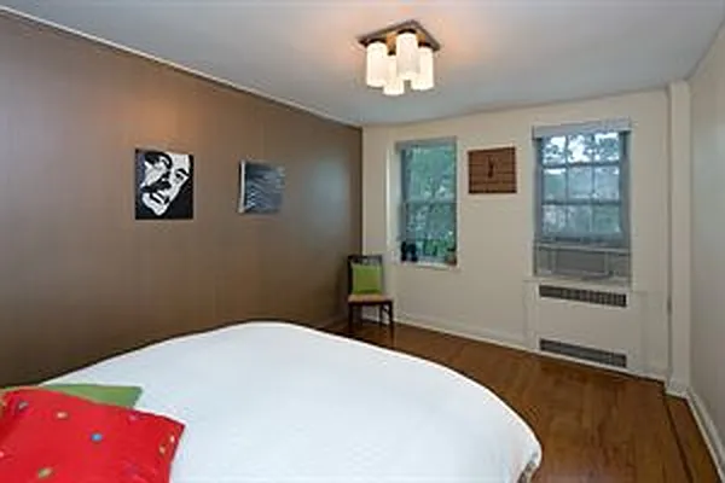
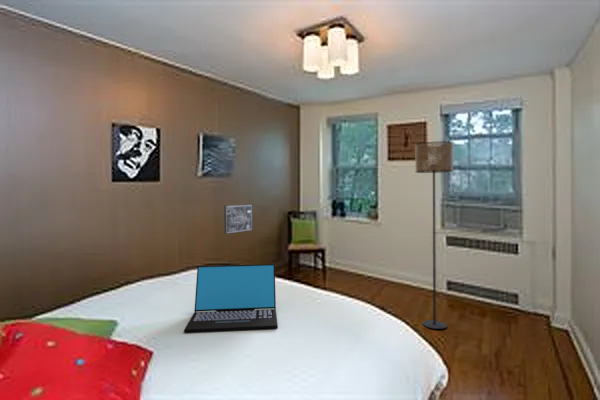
+ laptop [183,263,279,333]
+ wall art [223,203,254,235]
+ floor lamp [414,140,454,330]
